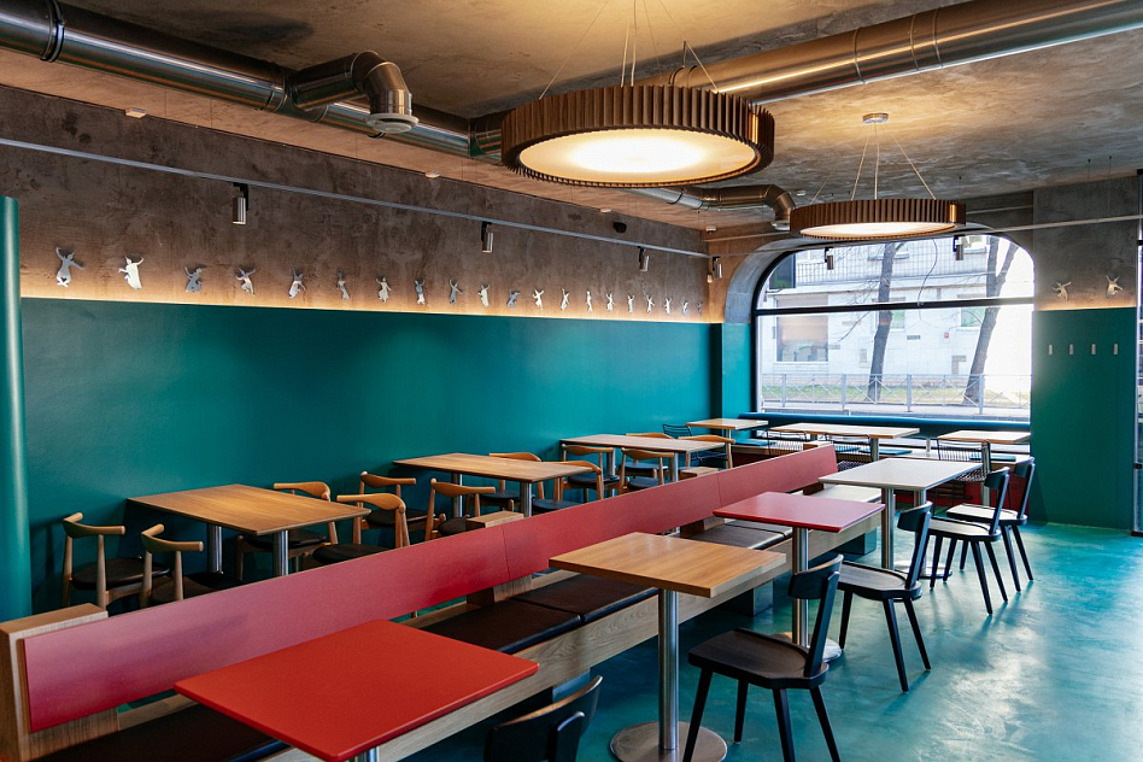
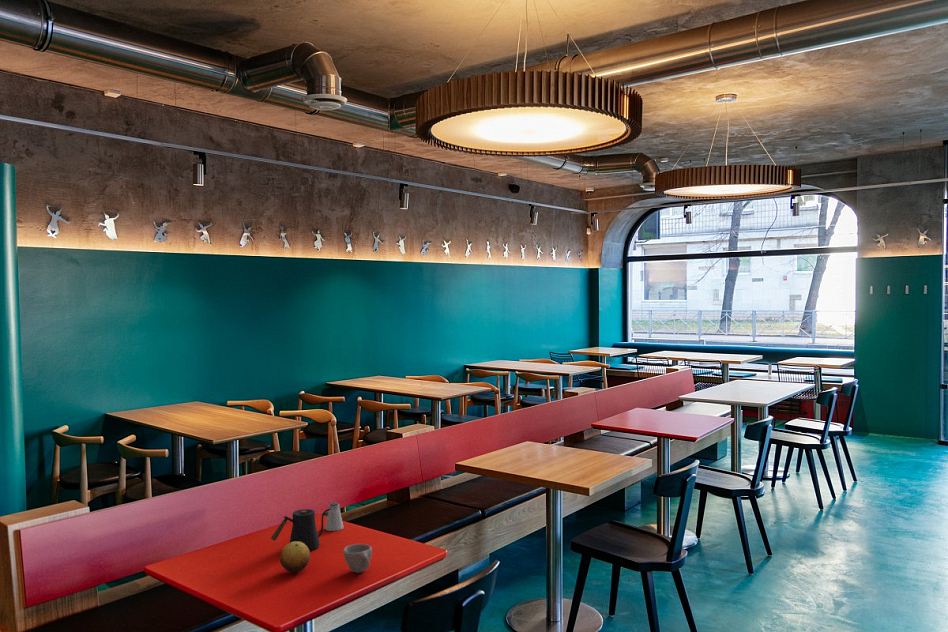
+ cup [342,543,373,574]
+ fruit [279,541,311,573]
+ saltshaker [325,501,344,532]
+ kettle [270,508,331,552]
